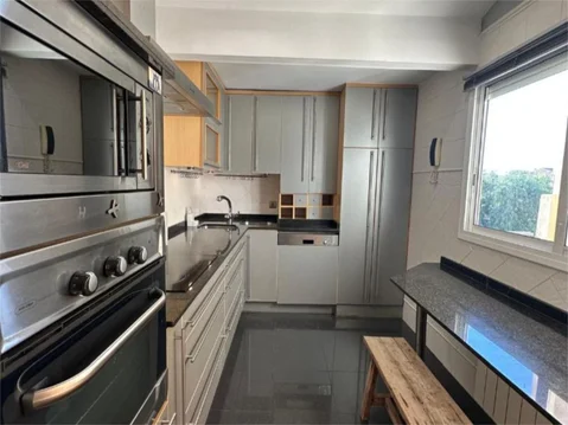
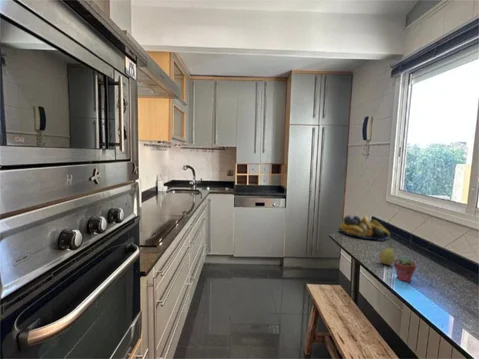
+ potted succulent [393,255,417,283]
+ fruit [378,242,396,266]
+ fruit bowl [337,215,391,242]
